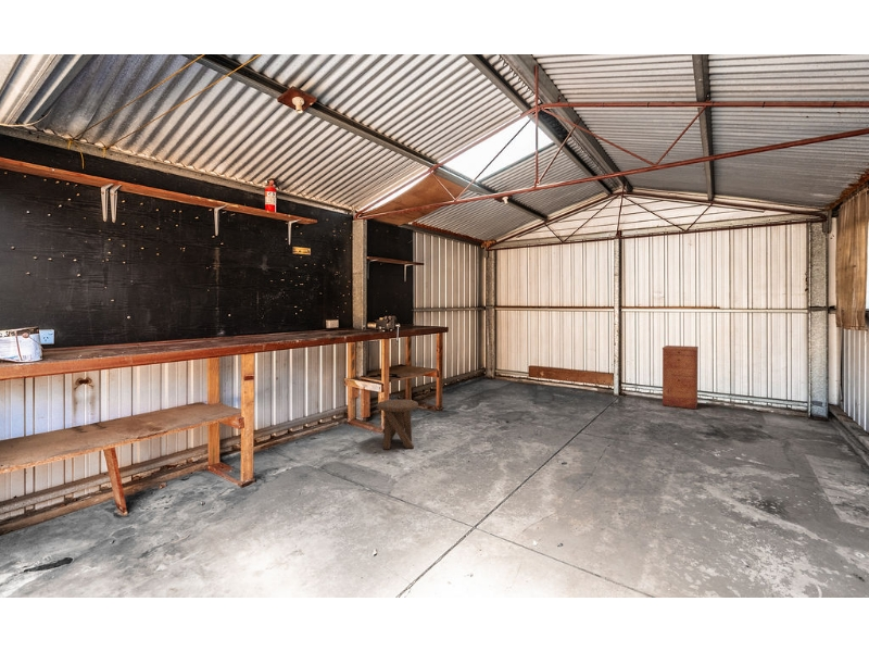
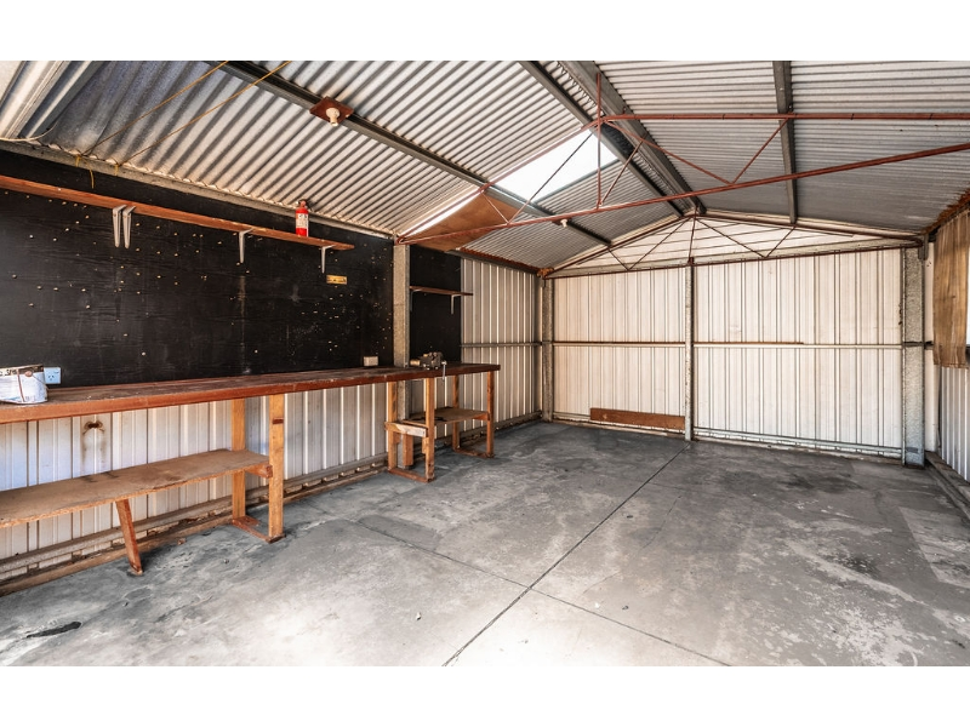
- filing cabinet [662,344,700,410]
- music stool [376,399,419,450]
